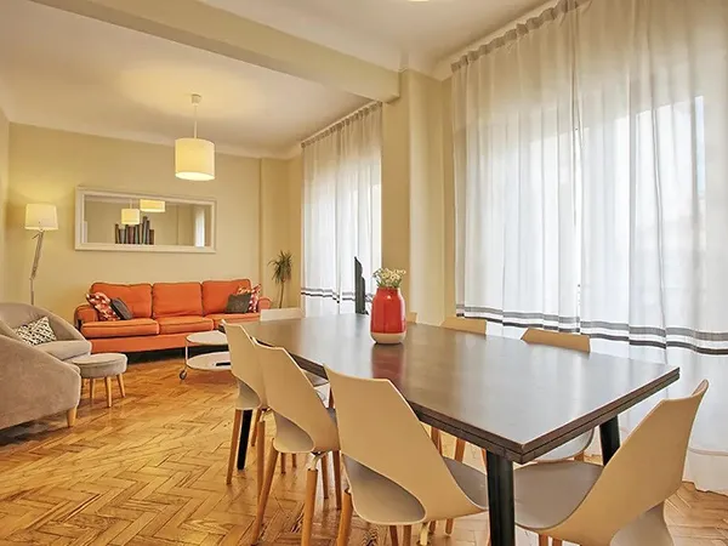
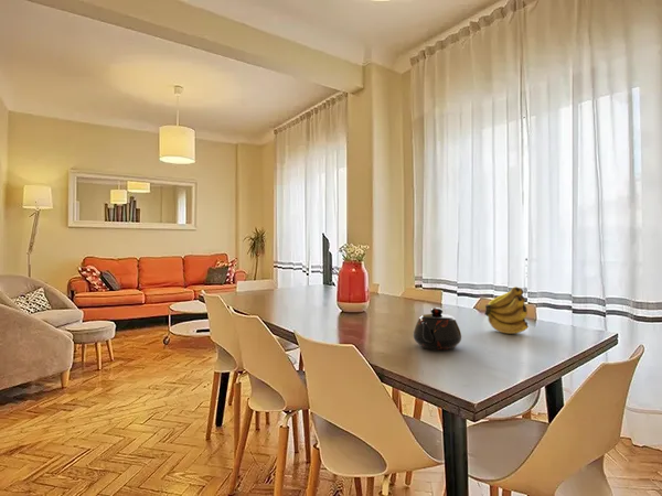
+ teapot [413,306,462,351]
+ banana [483,285,530,335]
